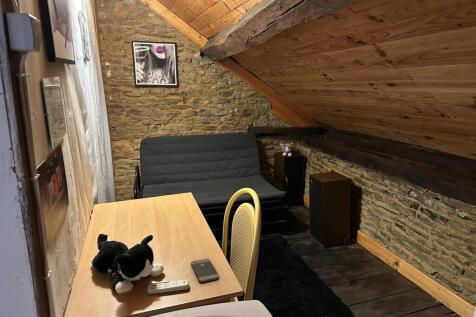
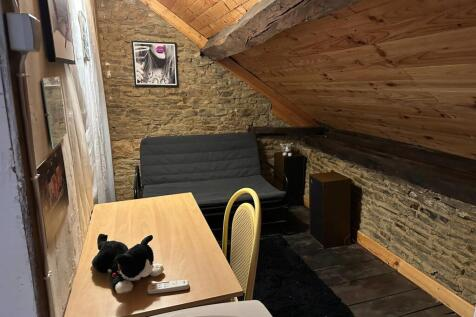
- smartphone [190,258,220,283]
